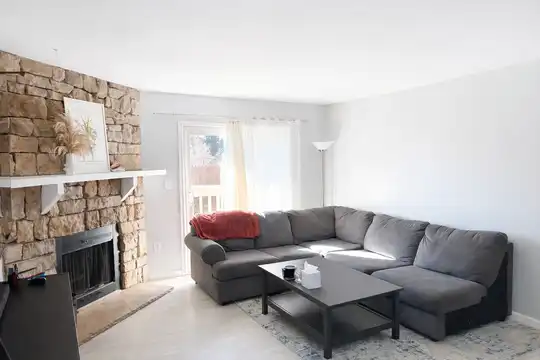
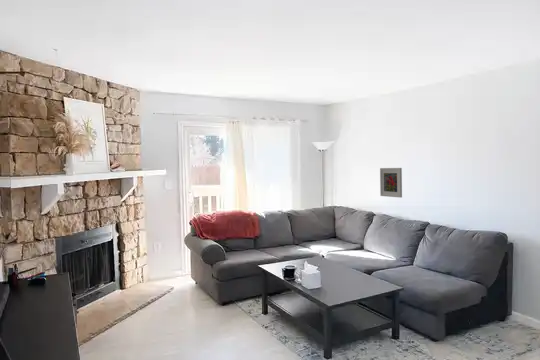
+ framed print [379,167,403,199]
